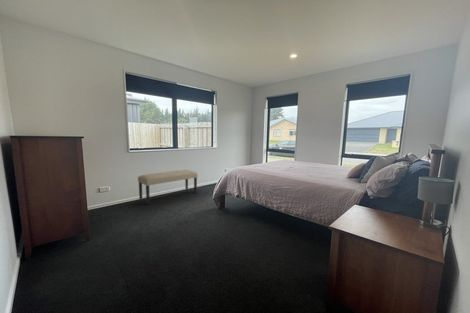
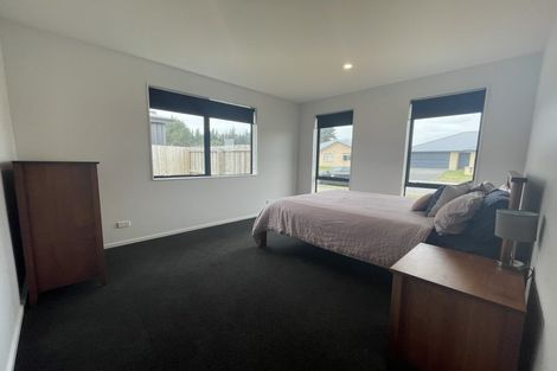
- bench [137,169,199,205]
